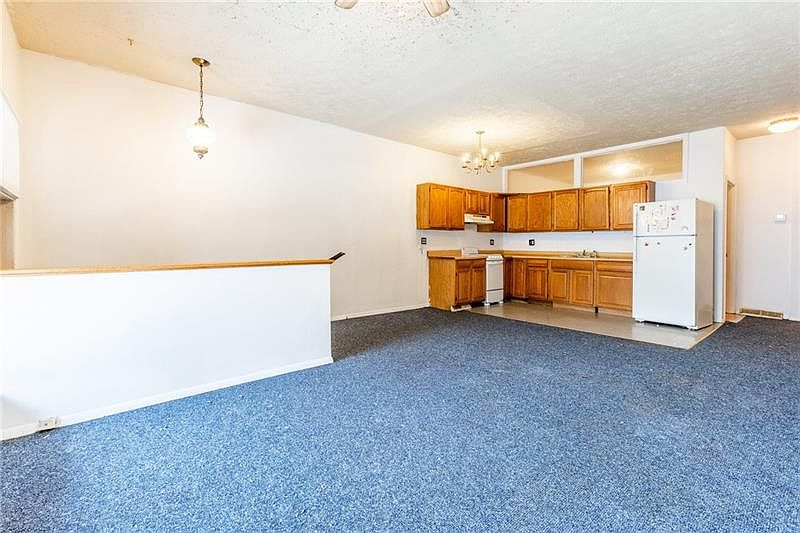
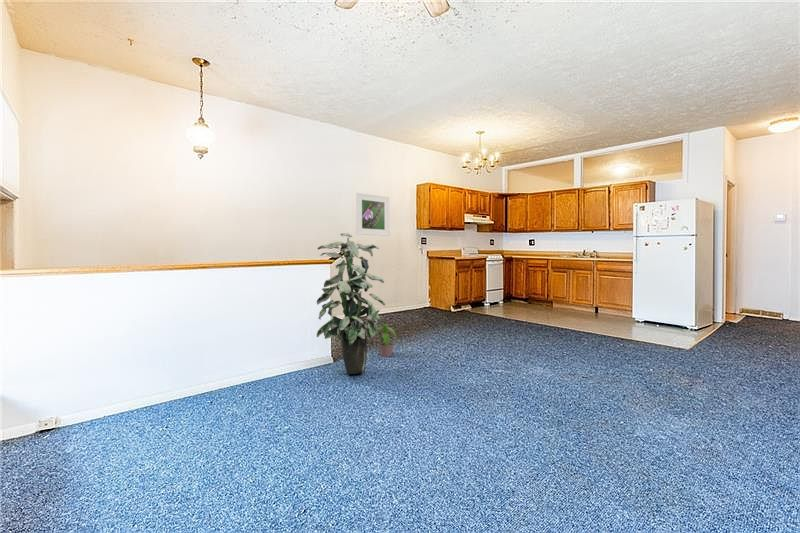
+ indoor plant [316,232,386,375]
+ potted plant [373,323,397,358]
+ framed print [355,192,390,237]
